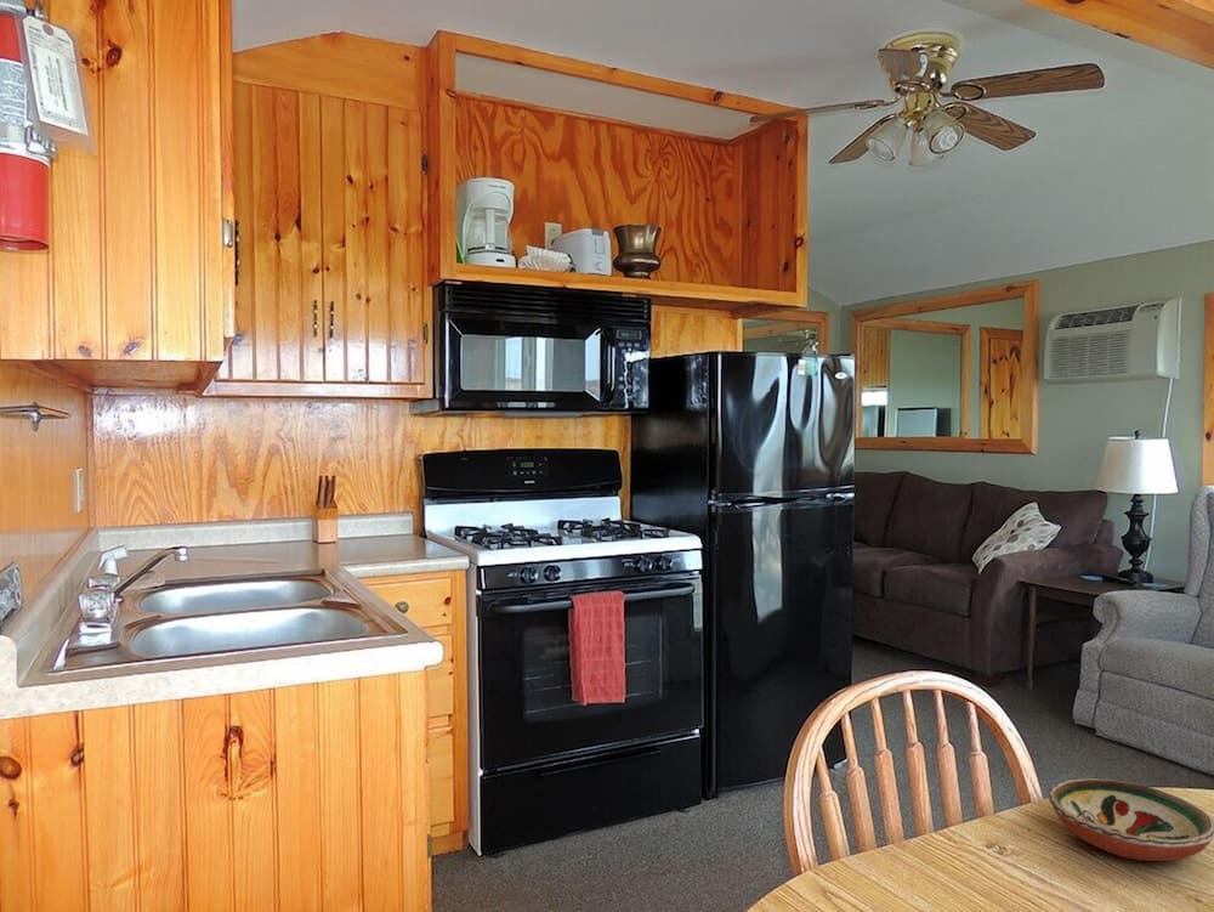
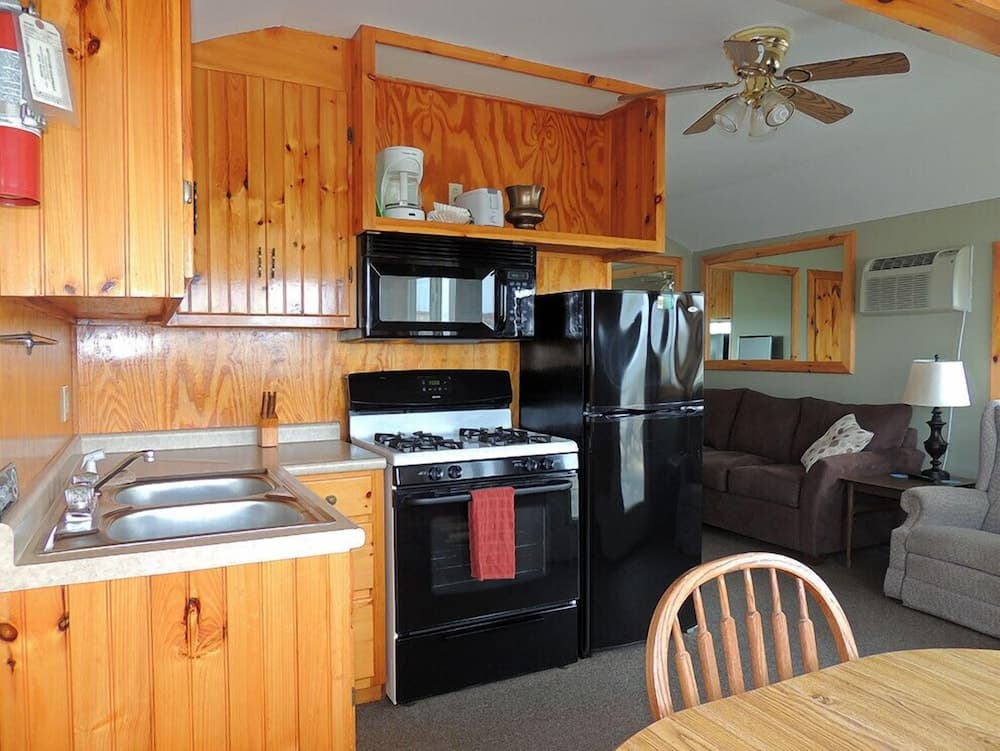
- decorative bowl [1048,778,1214,862]
